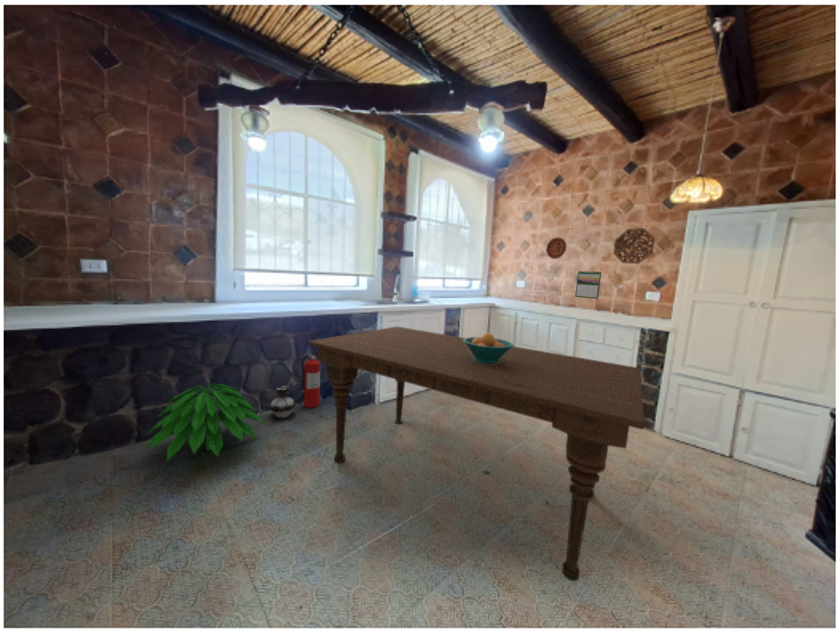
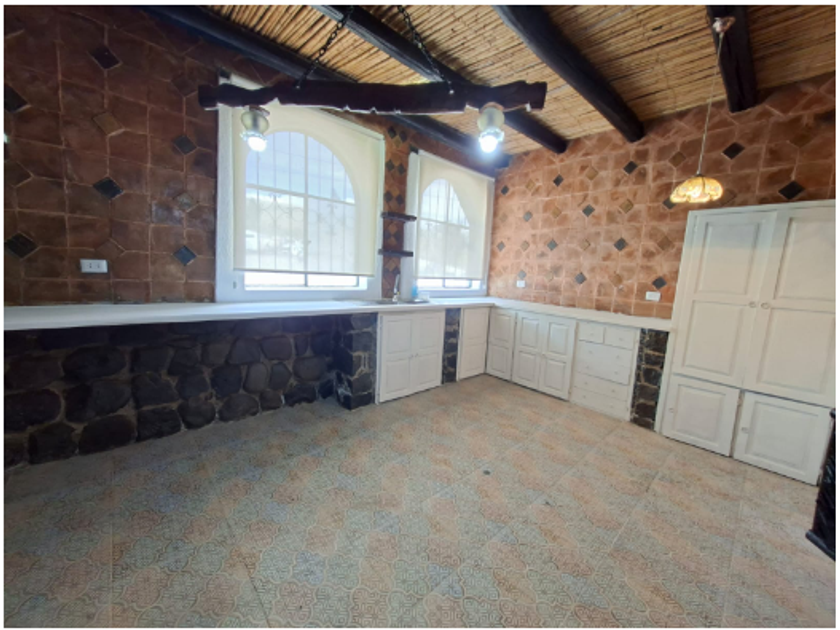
- fire extinguisher [300,351,321,409]
- decorative plate [545,237,567,260]
- indoor plant [144,379,265,462]
- fruit bowl [463,332,514,364]
- calendar [574,270,603,300]
- decorative platter [612,227,656,265]
- dining table [307,325,646,582]
- ceramic jug [269,385,296,419]
